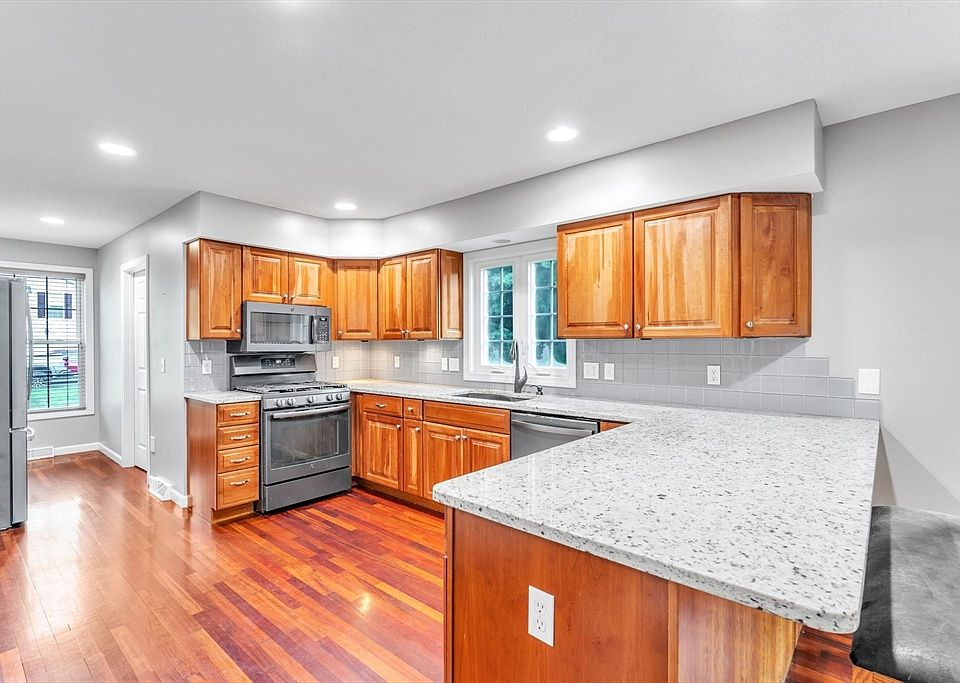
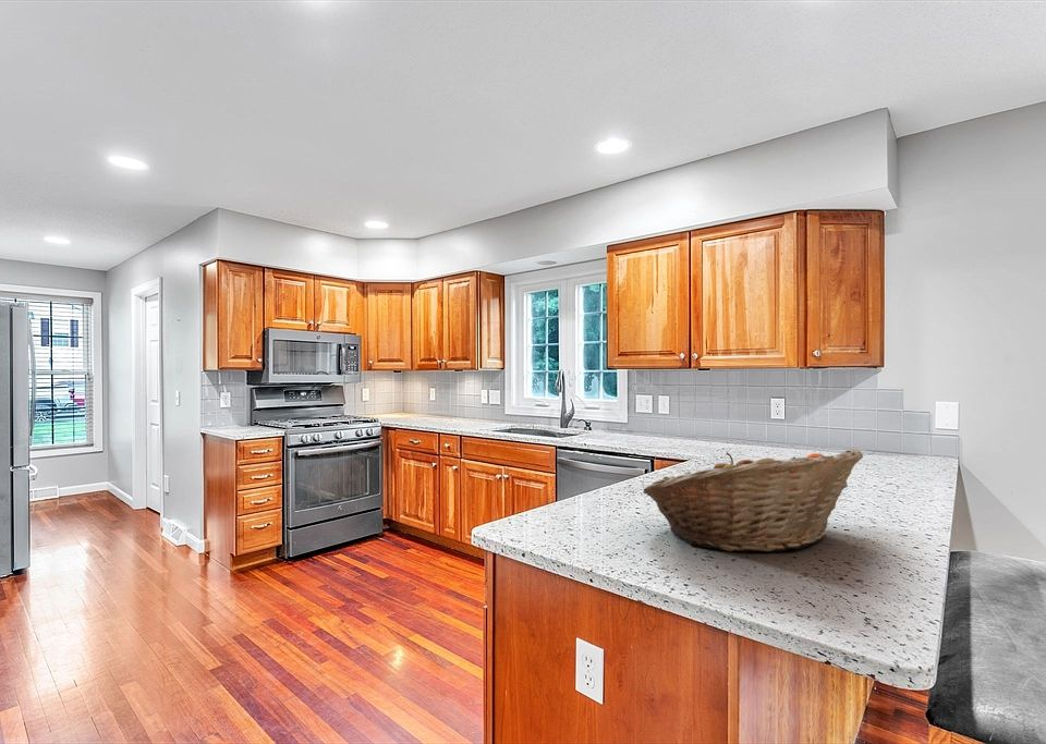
+ fruit basket [642,449,864,553]
